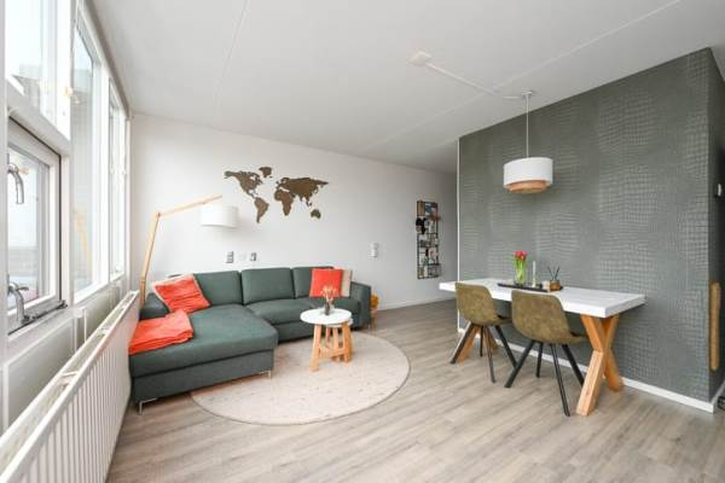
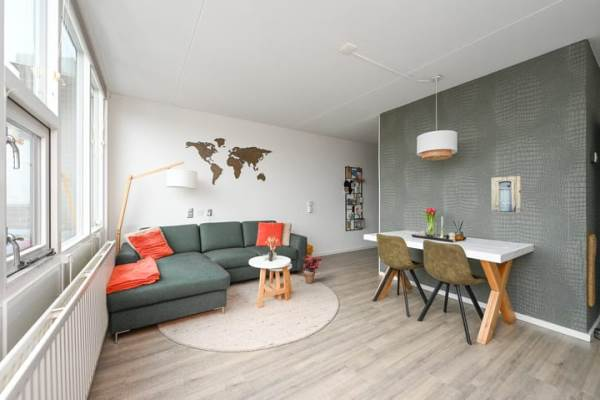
+ wall art [490,175,522,213]
+ potted plant [302,254,324,284]
